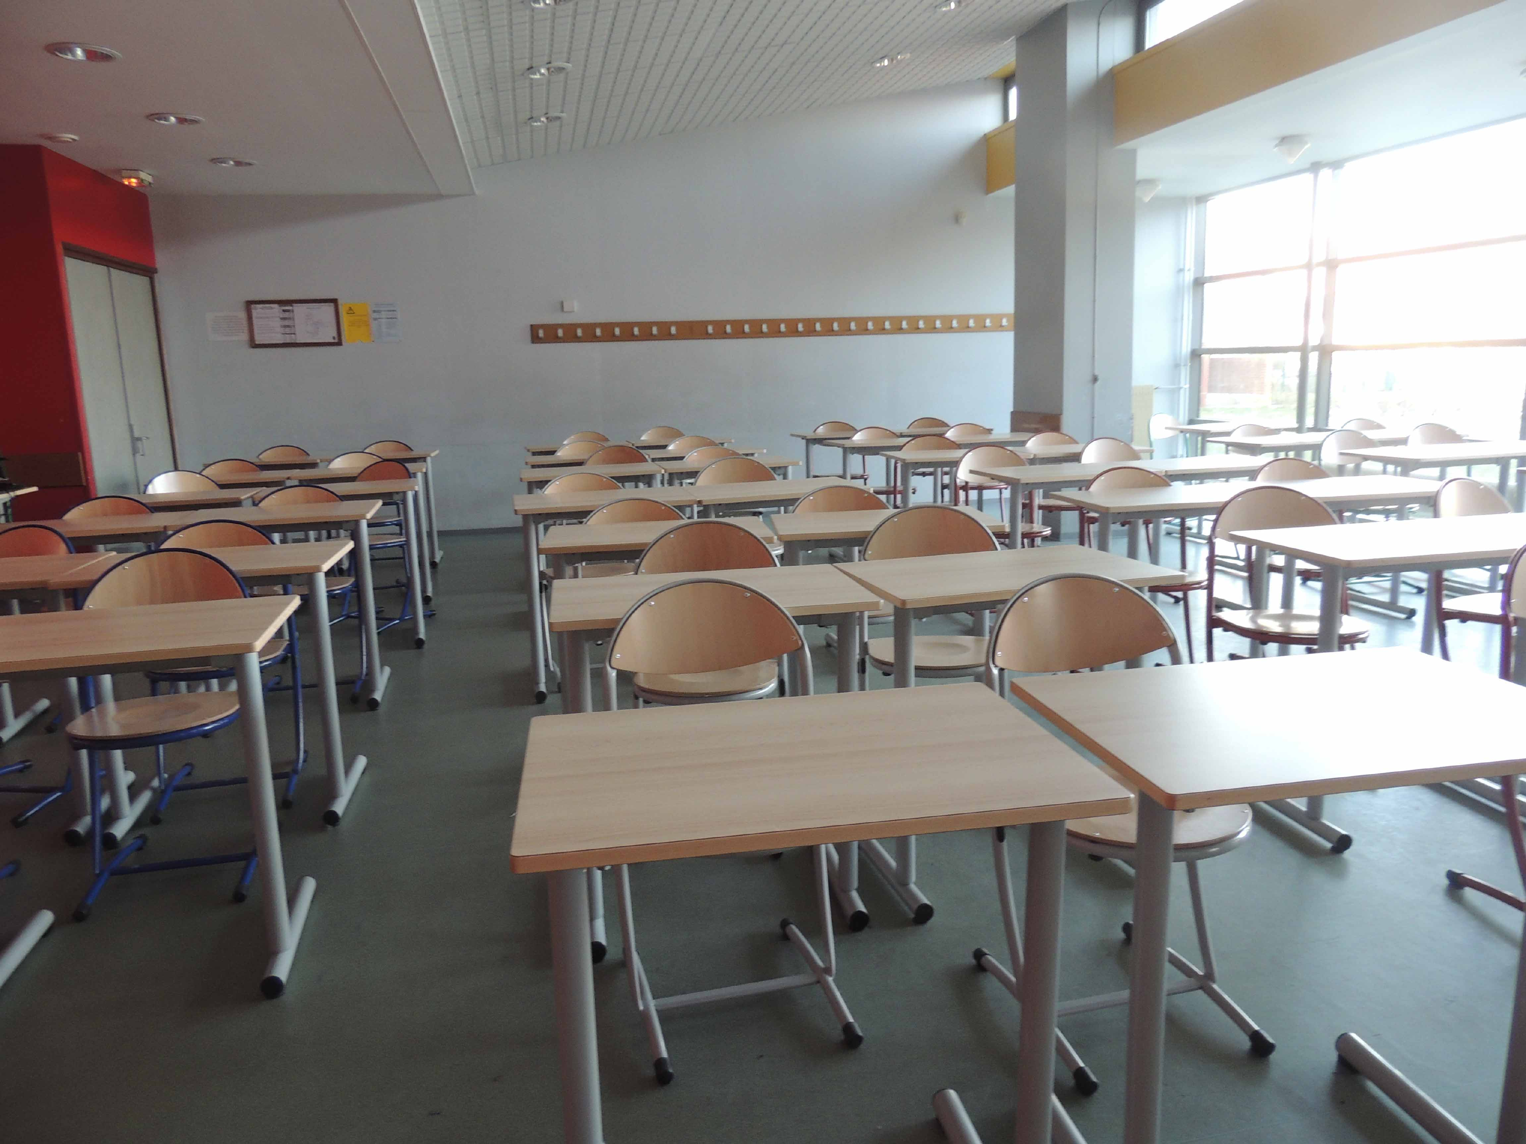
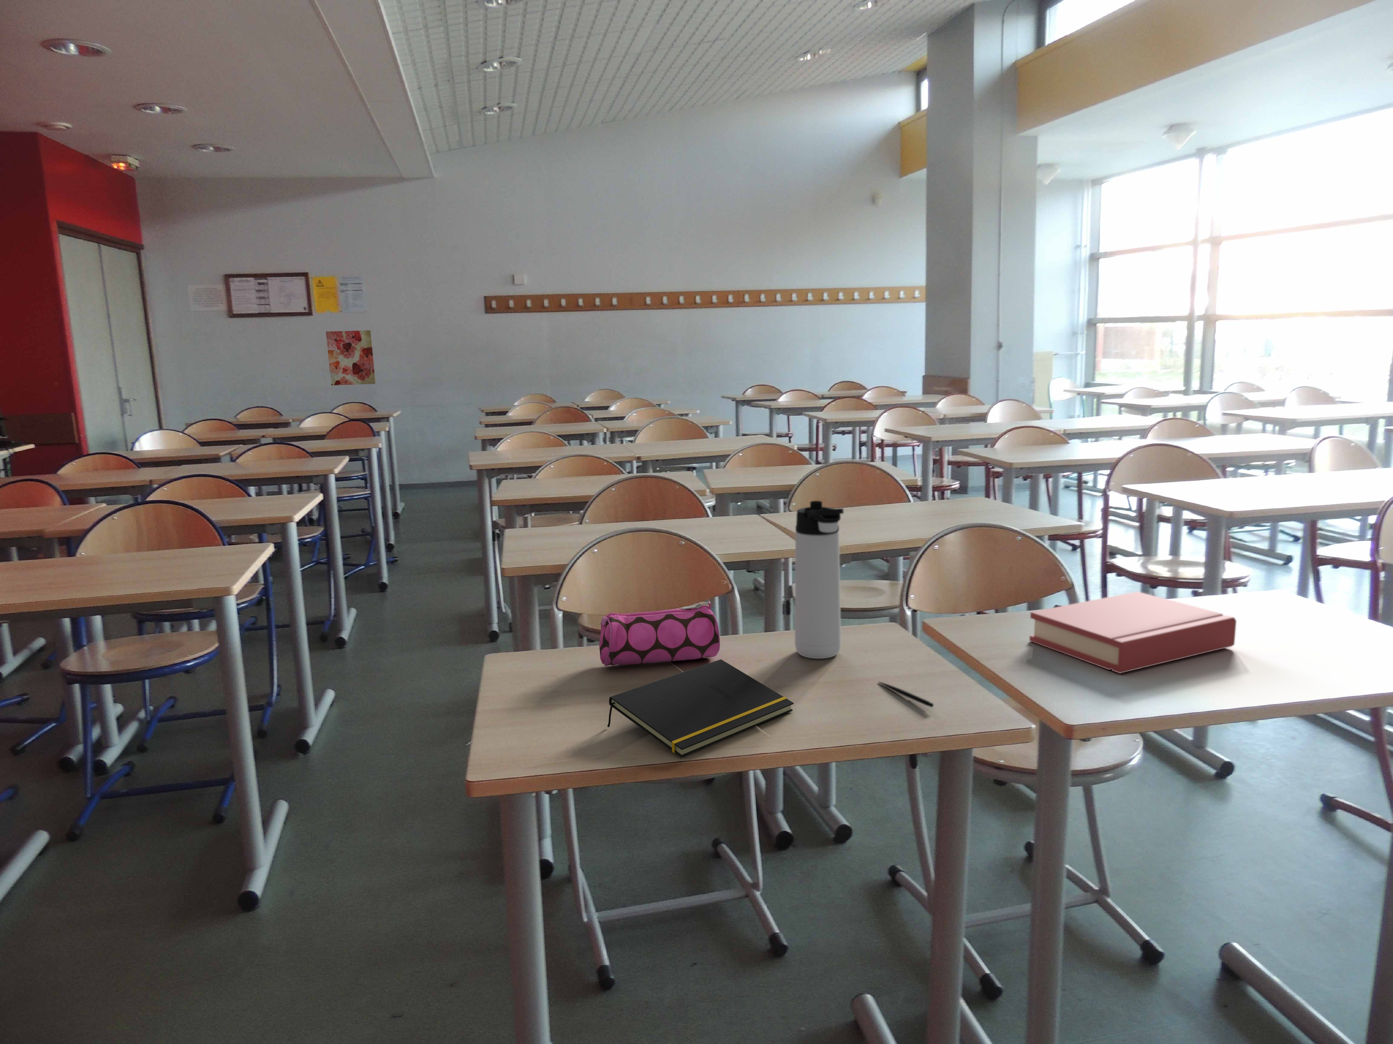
+ hardback book [1029,591,1236,674]
+ thermos bottle [794,500,845,659]
+ pencil case [599,601,721,667]
+ pen [877,681,933,707]
+ notepad [607,659,794,758]
+ wall art [326,330,376,386]
